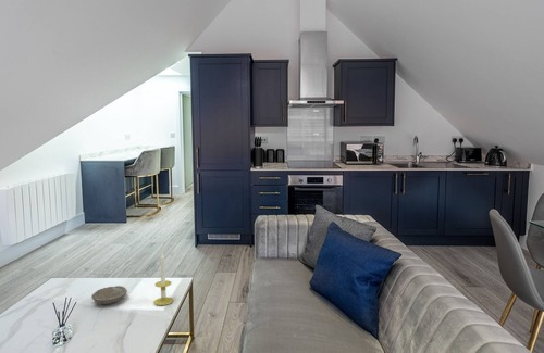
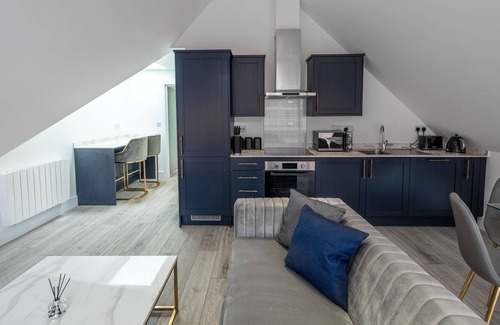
- candle [153,252,174,306]
- bowl [90,285,128,305]
